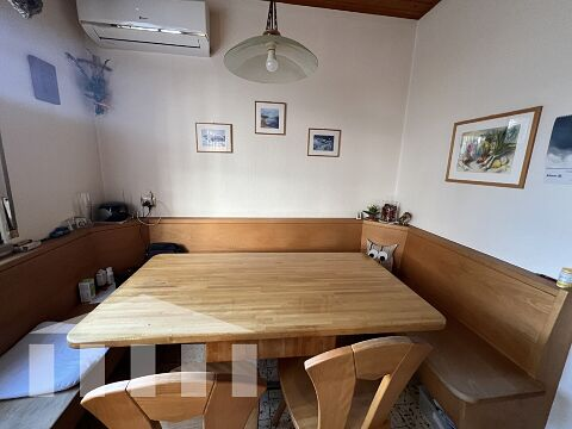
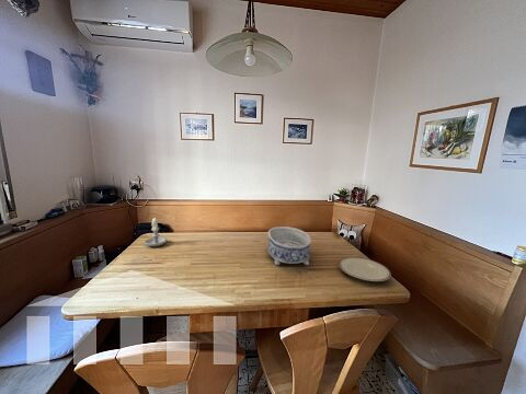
+ candle [144,217,168,247]
+ decorative bowl [266,225,312,266]
+ plate [338,256,392,282]
